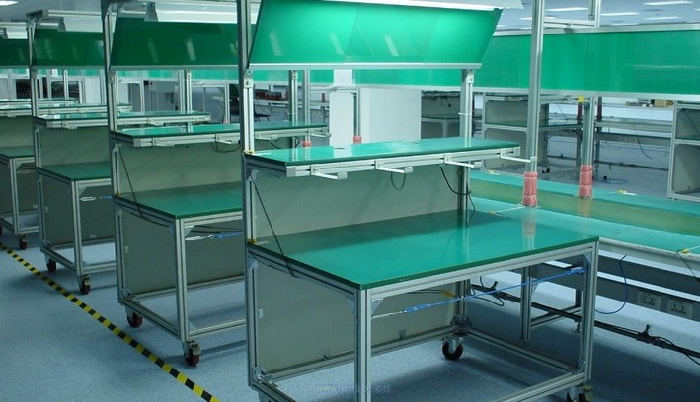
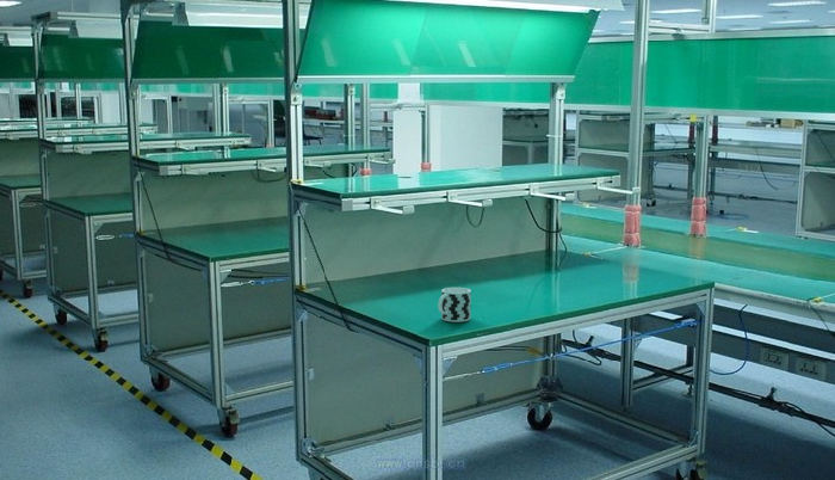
+ cup [437,287,472,324]
